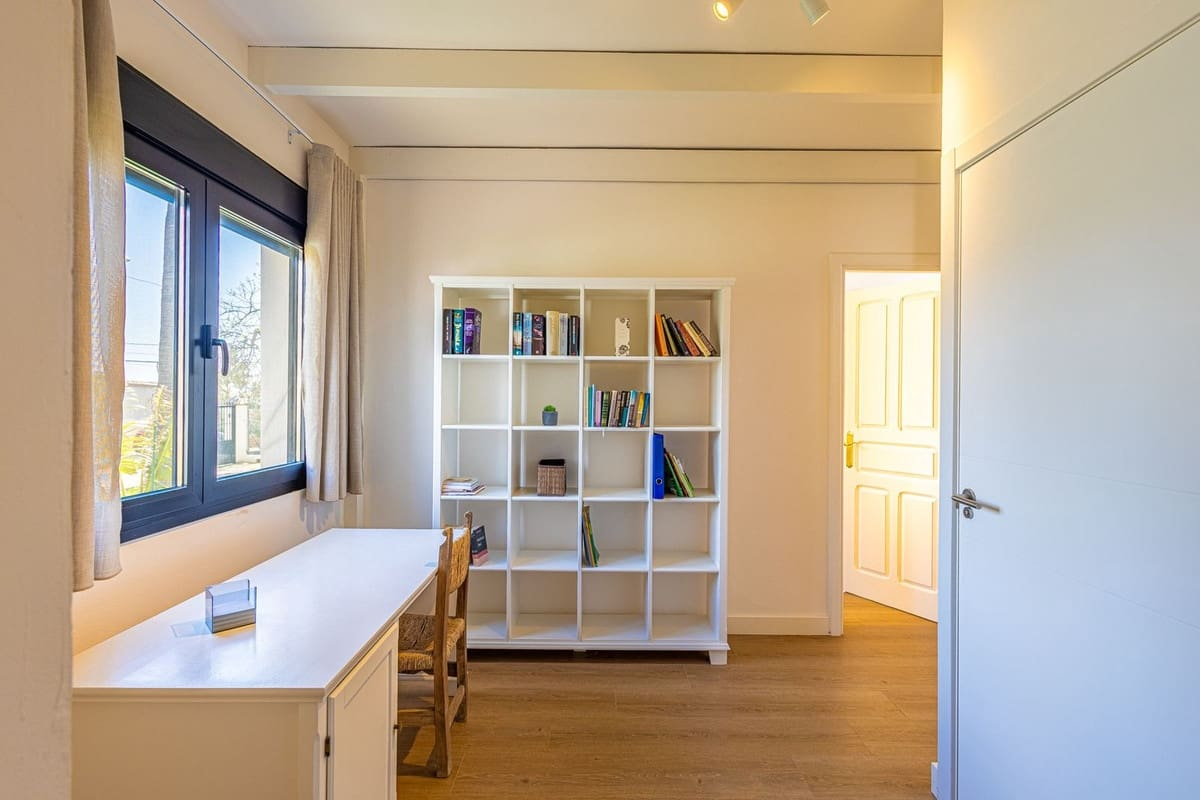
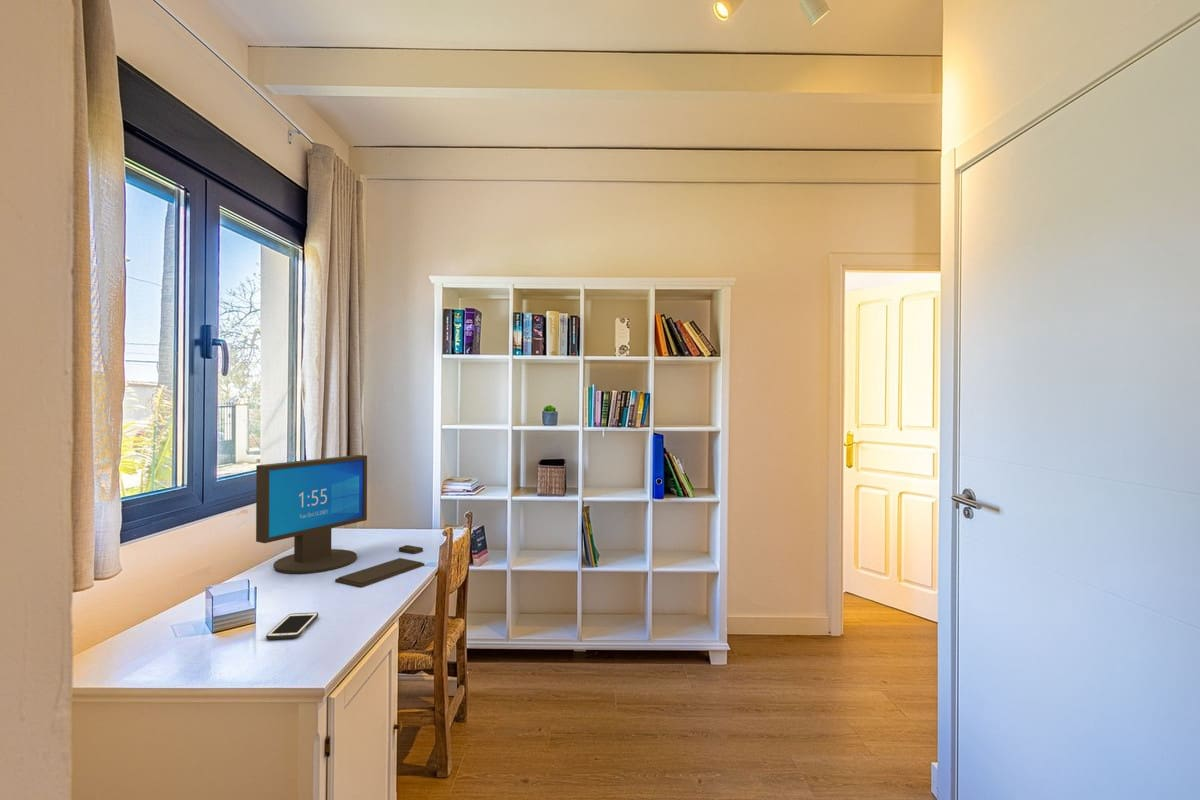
+ monitor [255,454,425,589]
+ cell phone [265,612,319,640]
